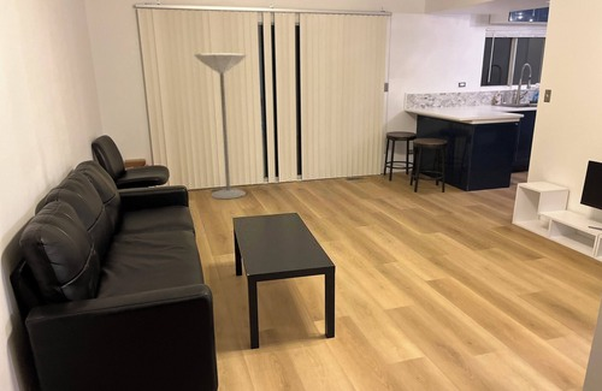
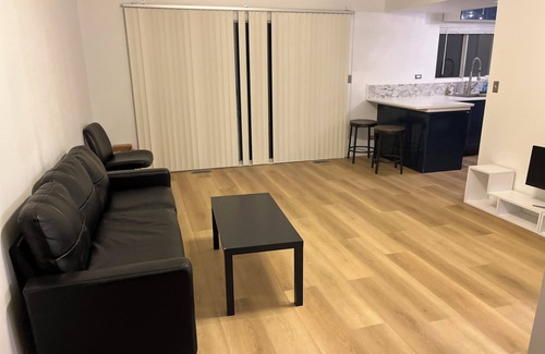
- floor lamp [194,52,247,200]
